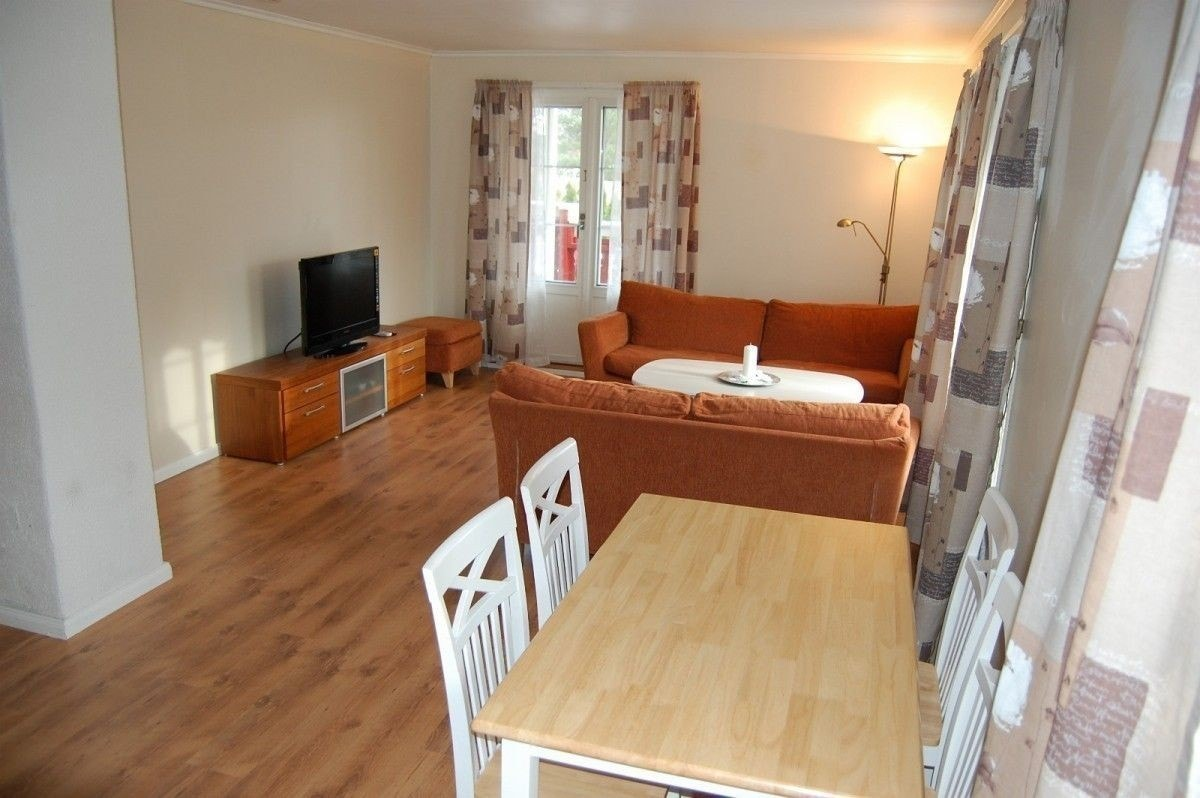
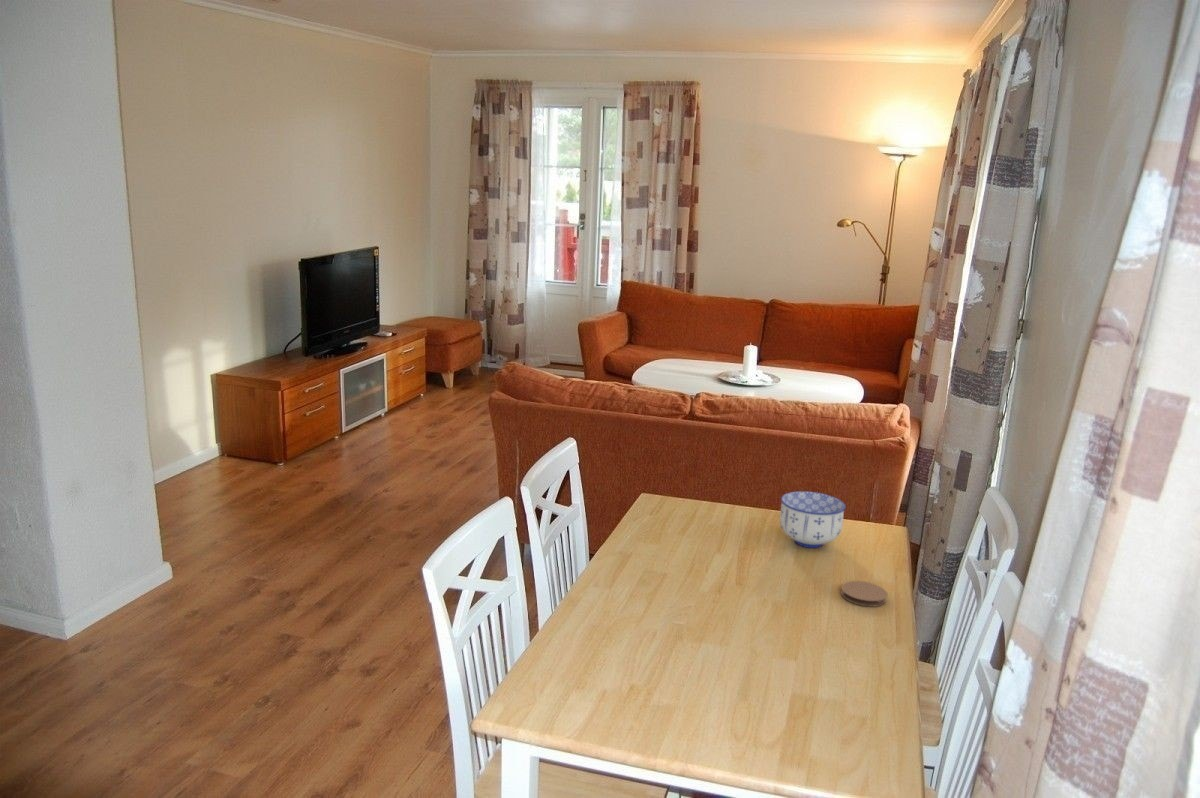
+ coaster [840,580,888,608]
+ bowl [779,490,847,549]
